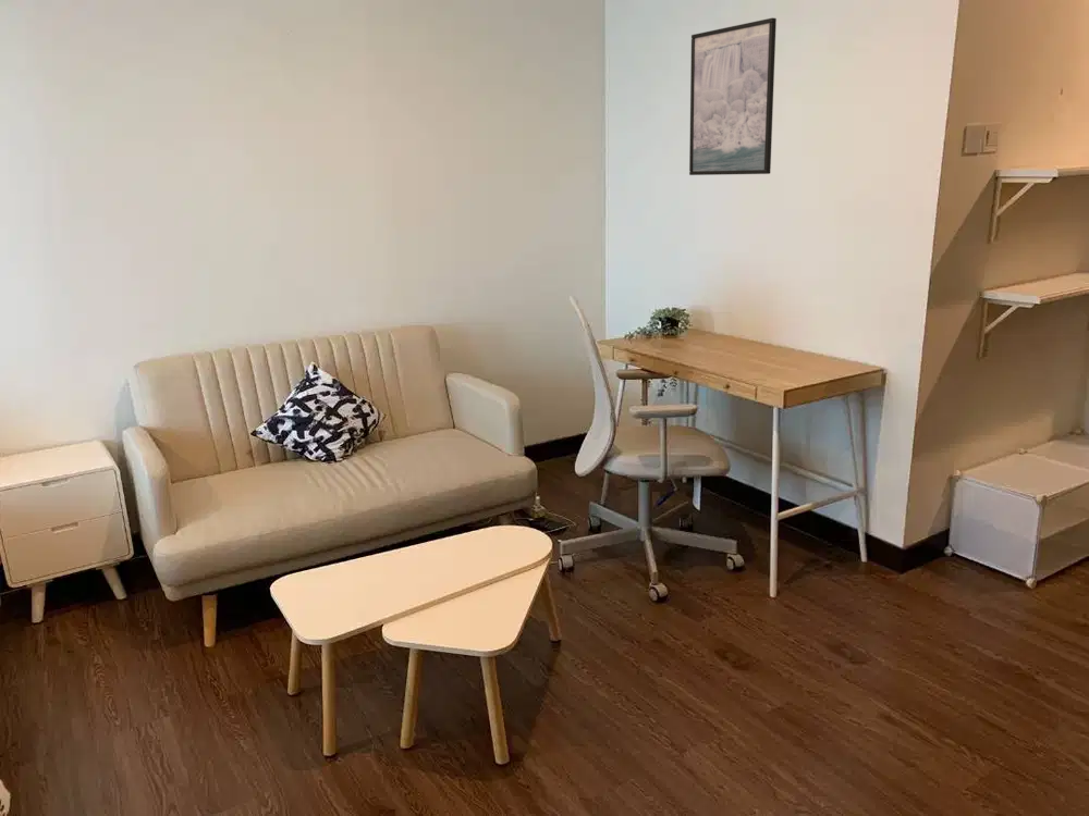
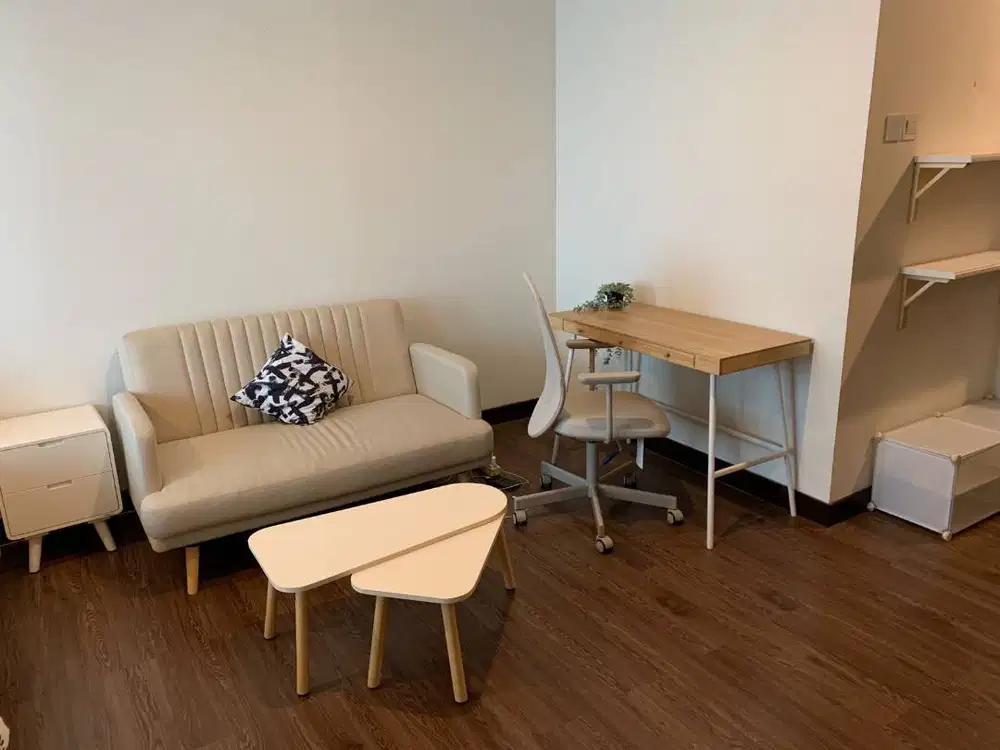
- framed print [688,16,778,176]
